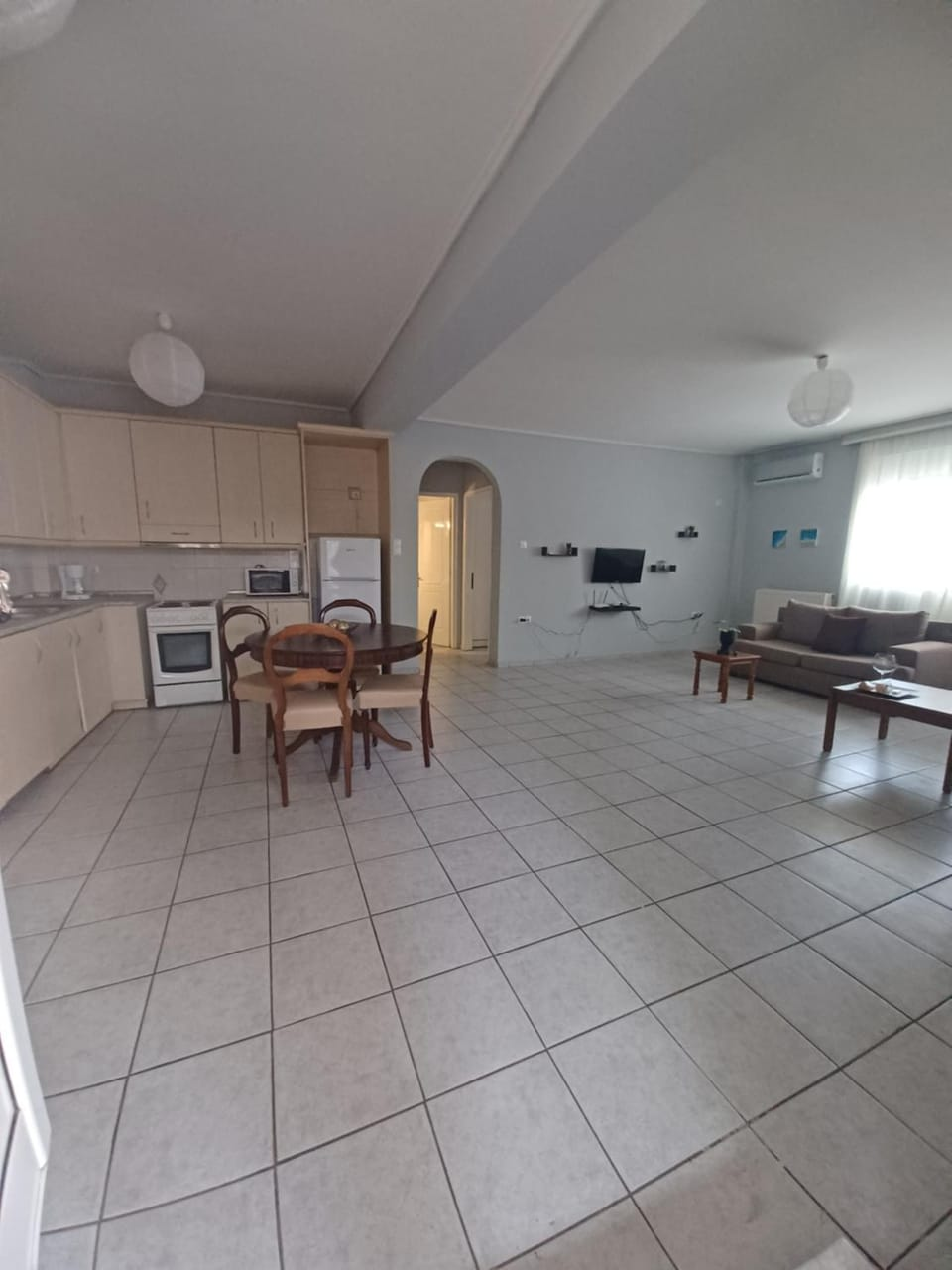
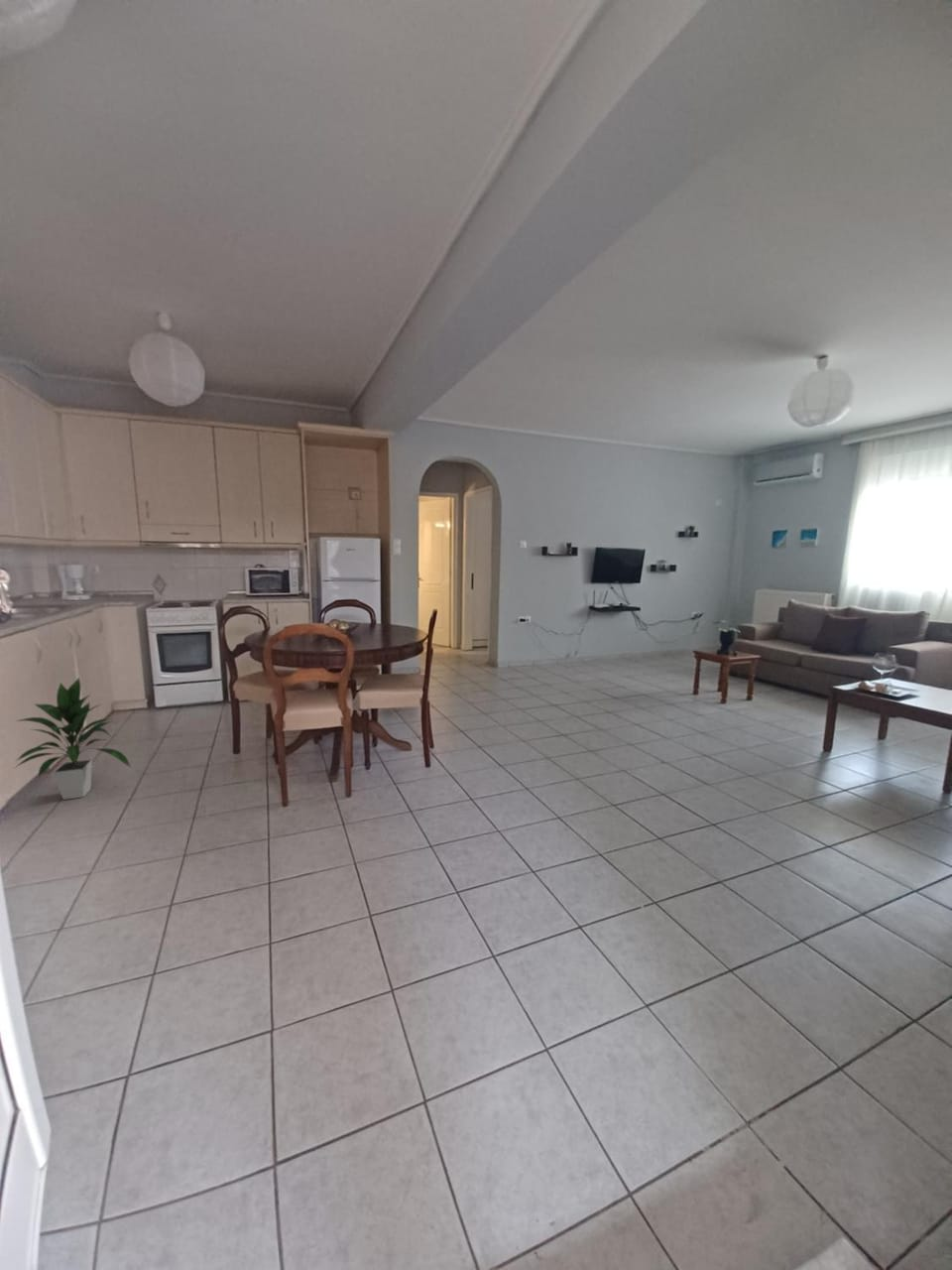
+ indoor plant [14,677,132,801]
